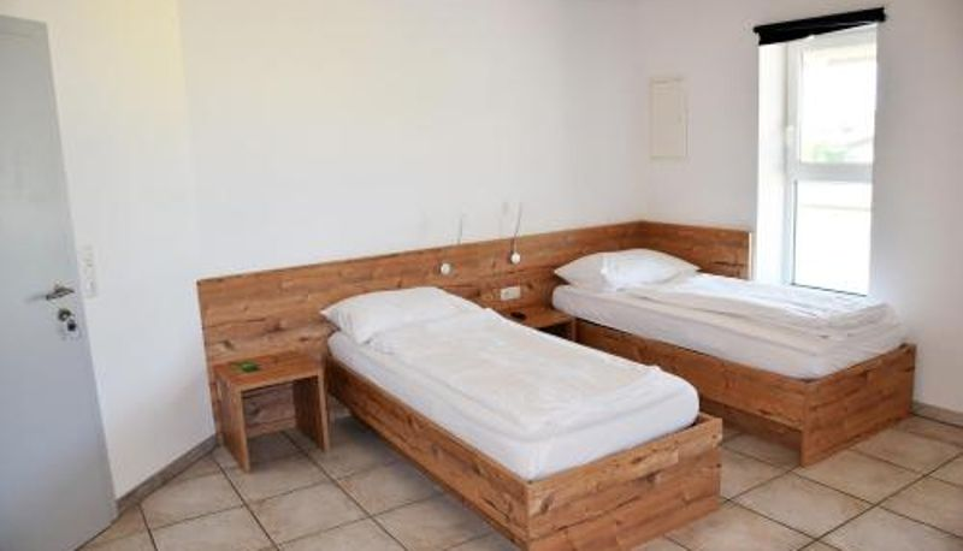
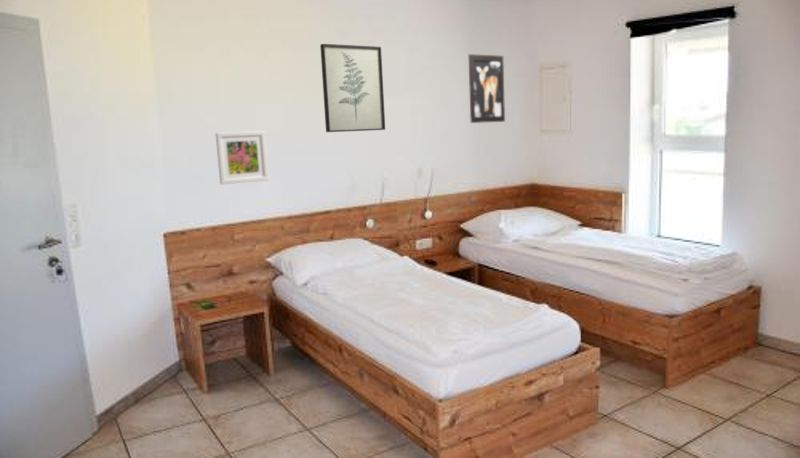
+ wall art [468,53,506,124]
+ wall art [319,43,386,133]
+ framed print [215,130,269,185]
